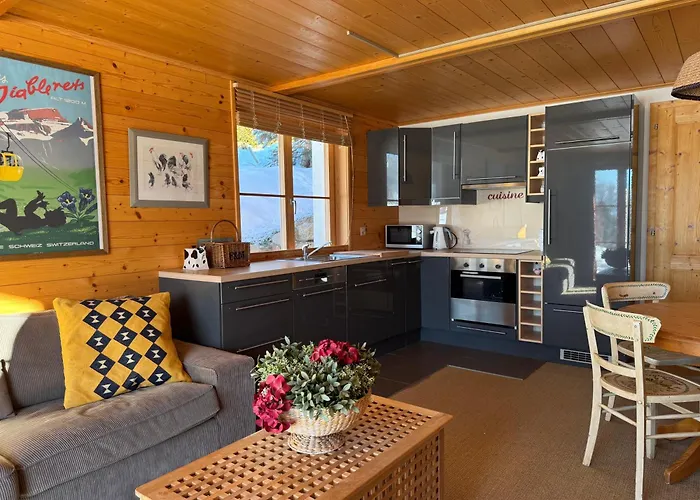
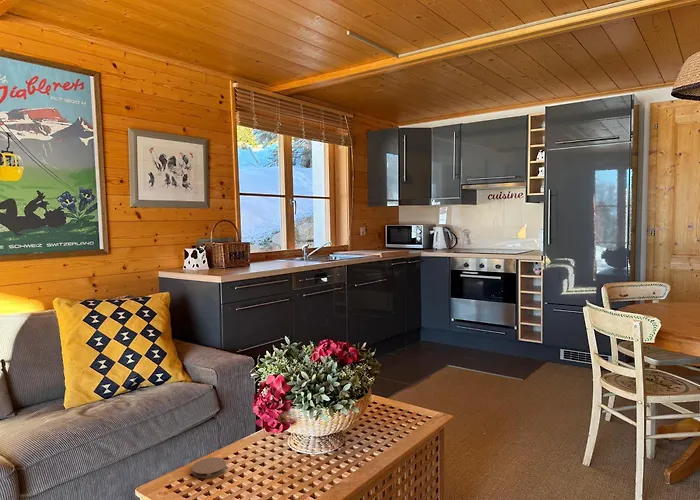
+ coaster [191,456,227,479]
